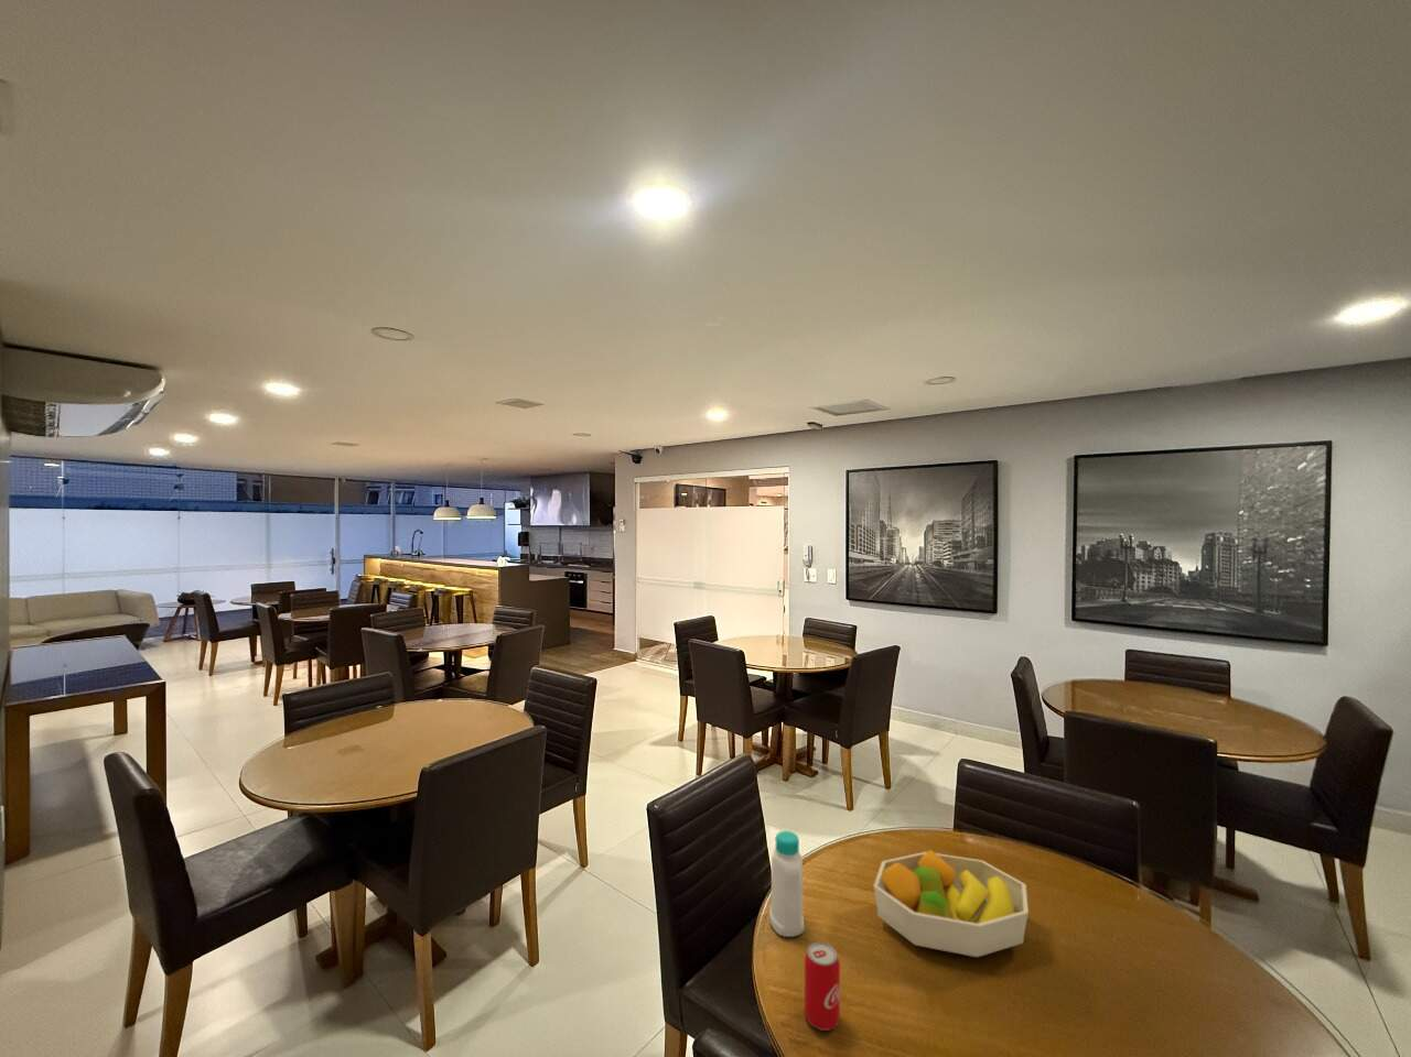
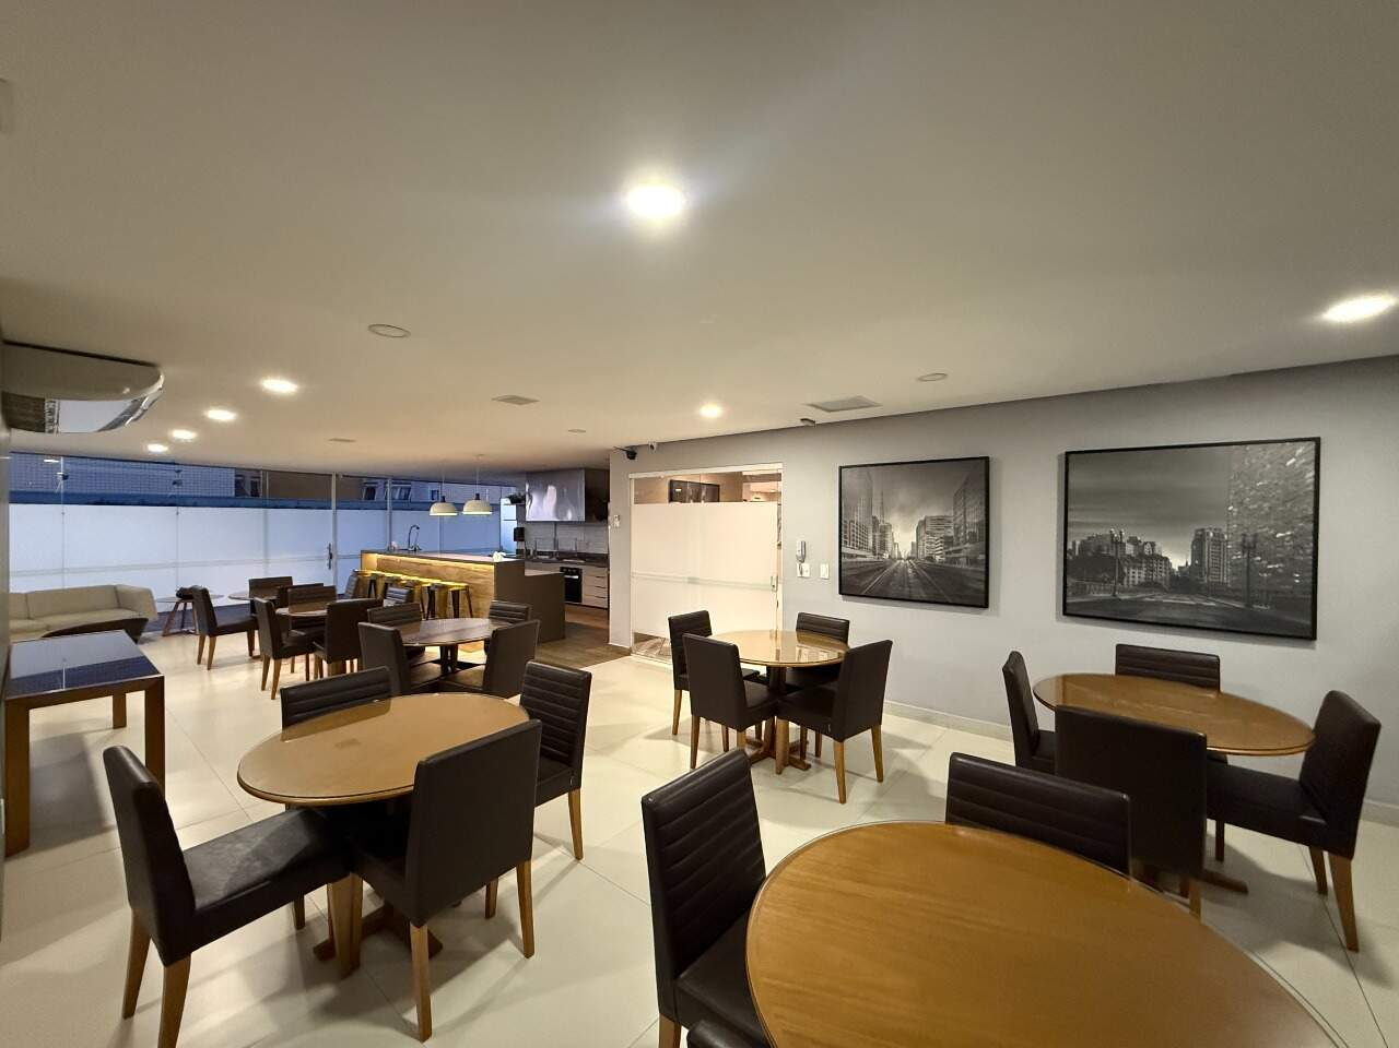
- fruit bowl [873,849,1030,958]
- bottle [769,830,804,938]
- beverage can [803,942,841,1031]
